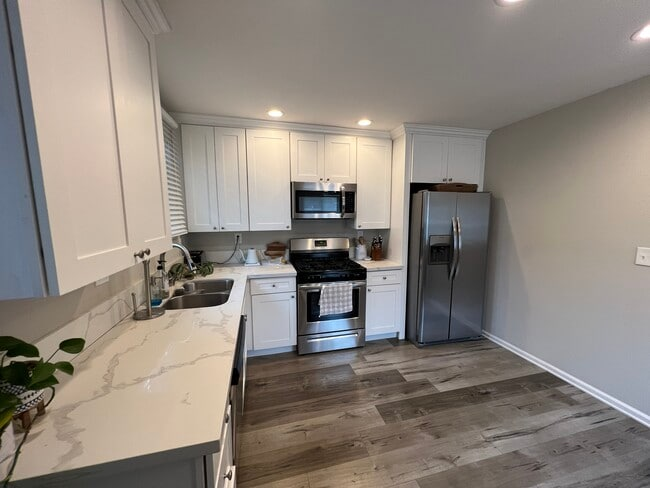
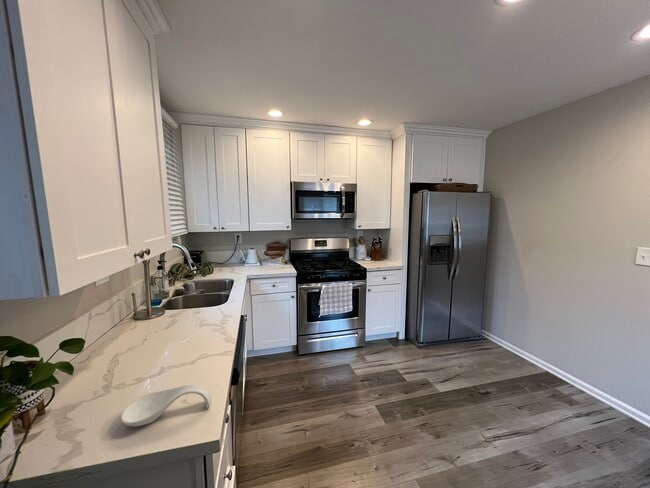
+ spoon rest [120,384,212,427]
